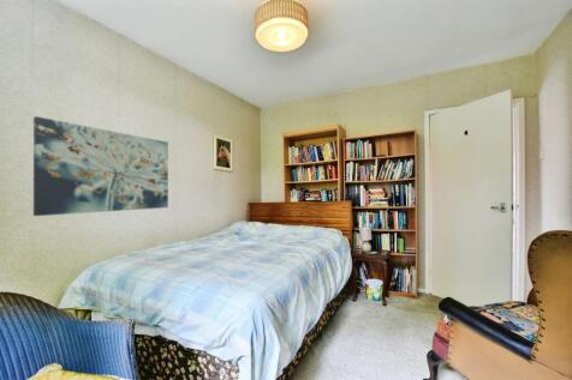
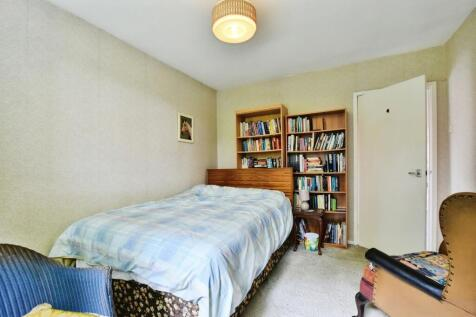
- wall art [32,115,169,217]
